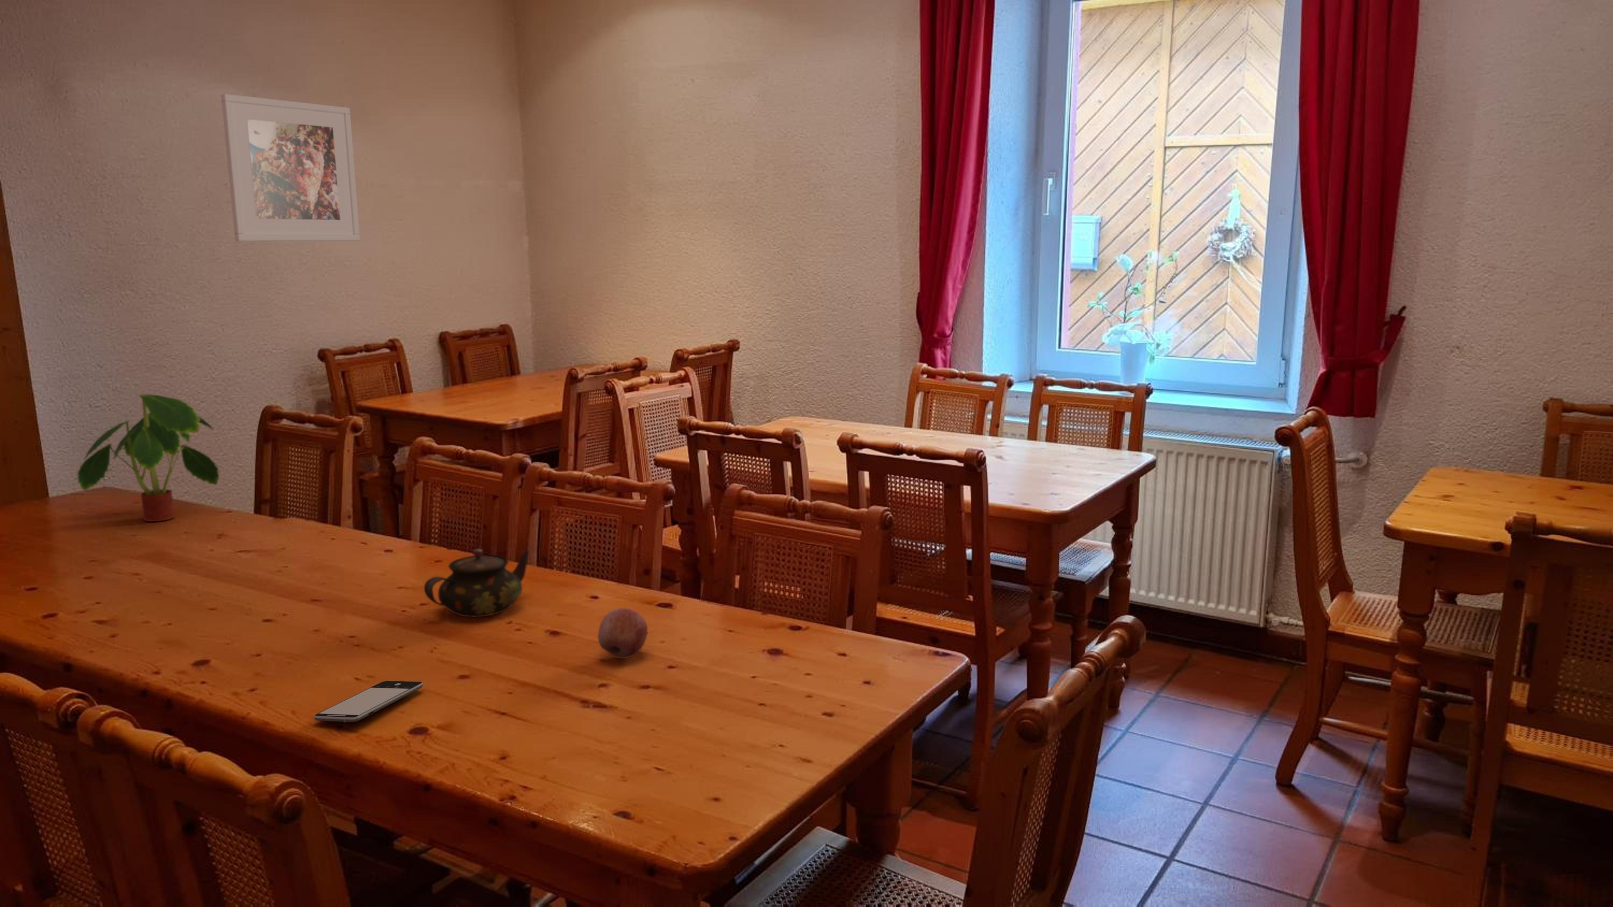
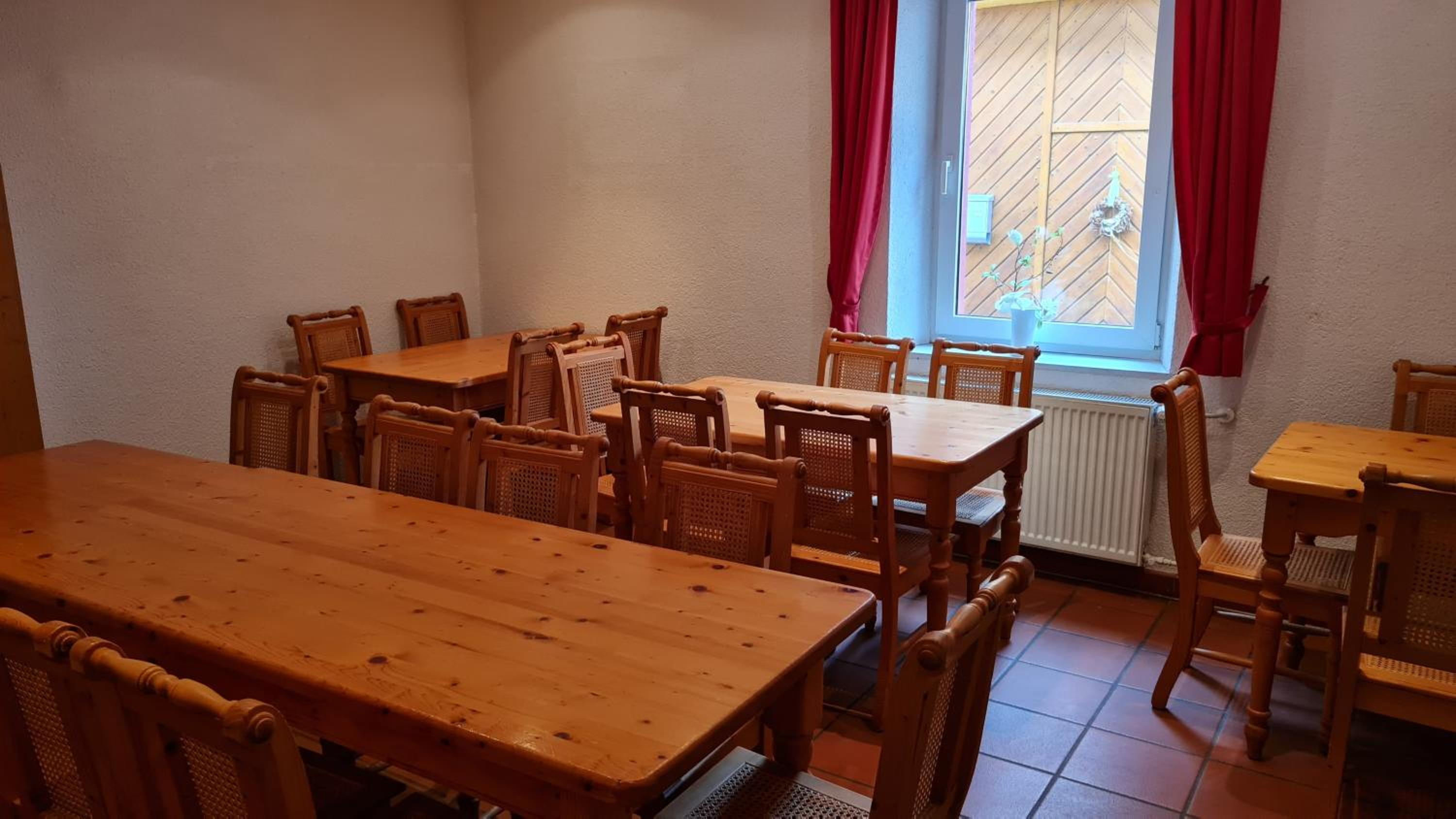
- teapot [423,548,531,617]
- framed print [220,93,360,241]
- fruit [597,608,648,659]
- plant [76,393,220,523]
- smartphone [314,680,423,723]
